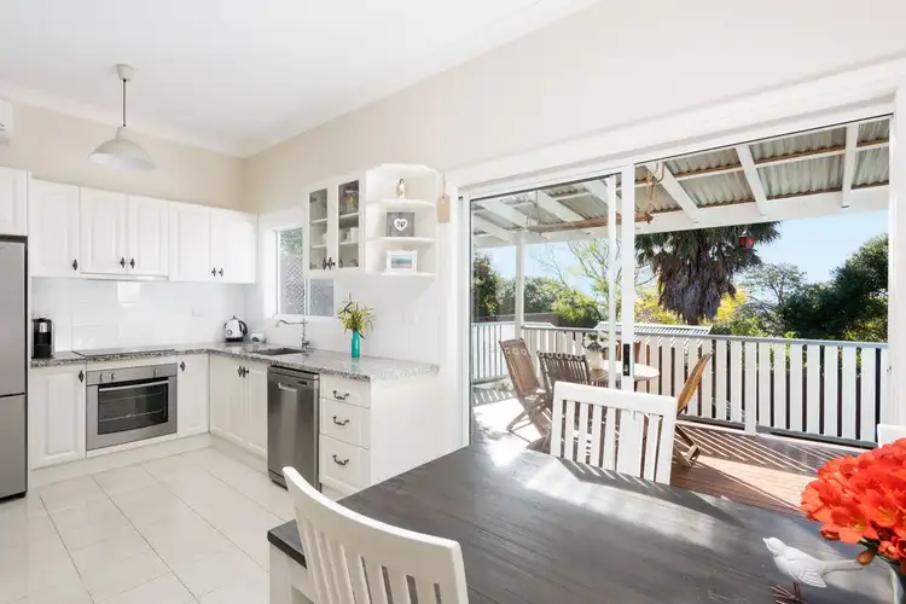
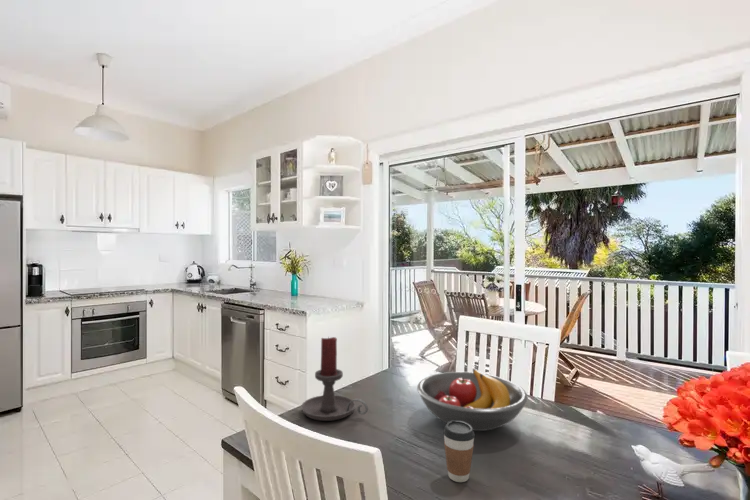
+ fruit bowl [416,367,529,432]
+ candle holder [300,336,369,422]
+ coffee cup [442,421,476,483]
